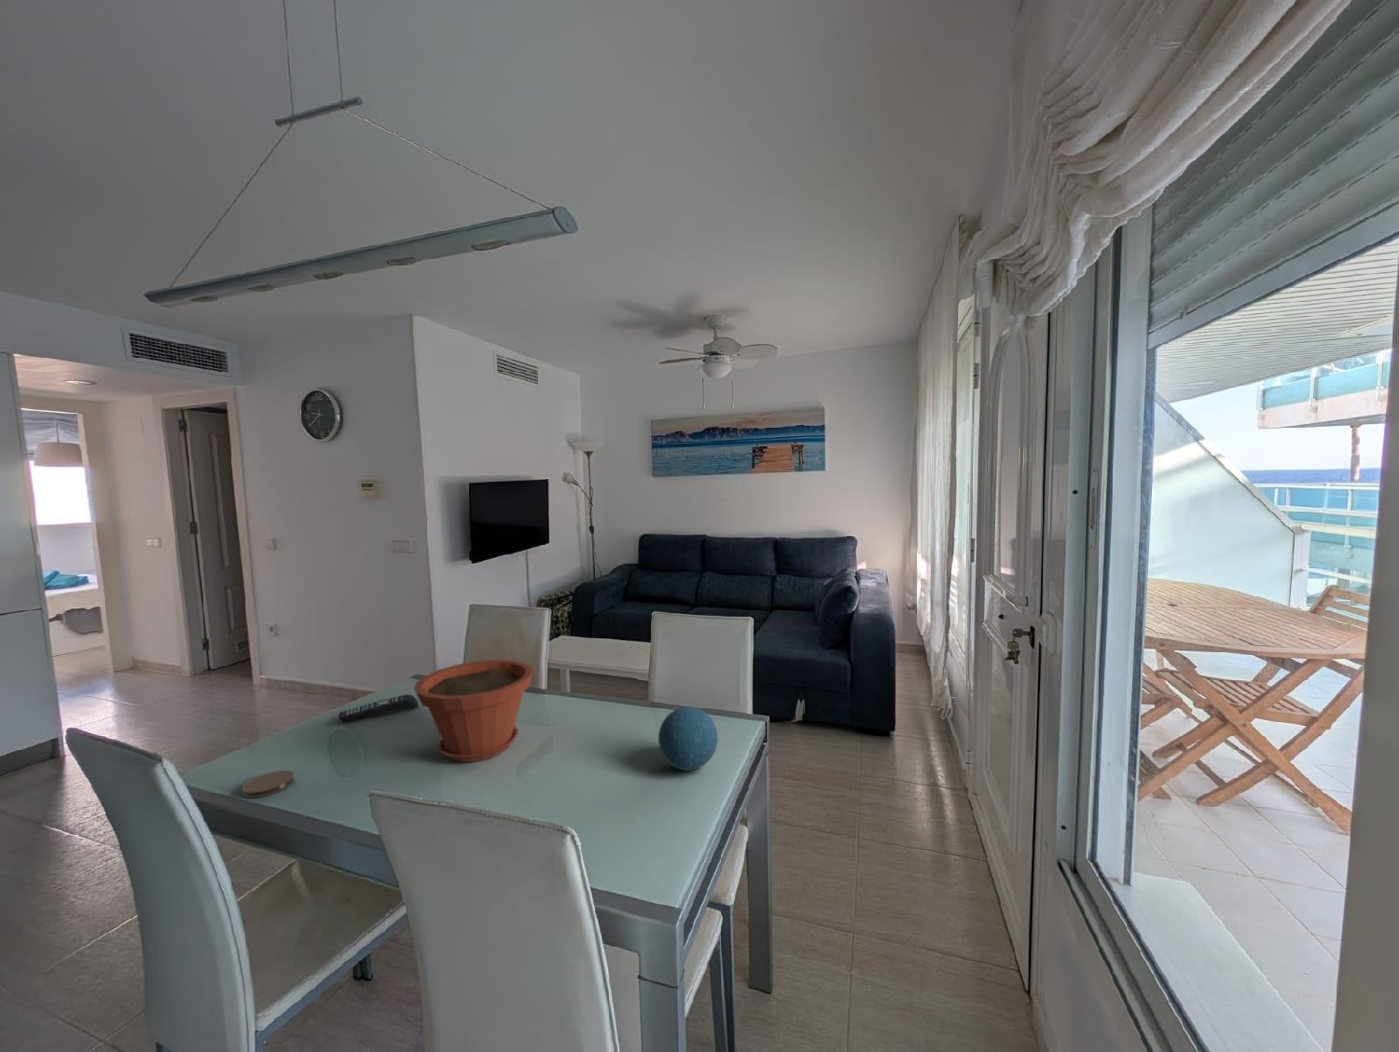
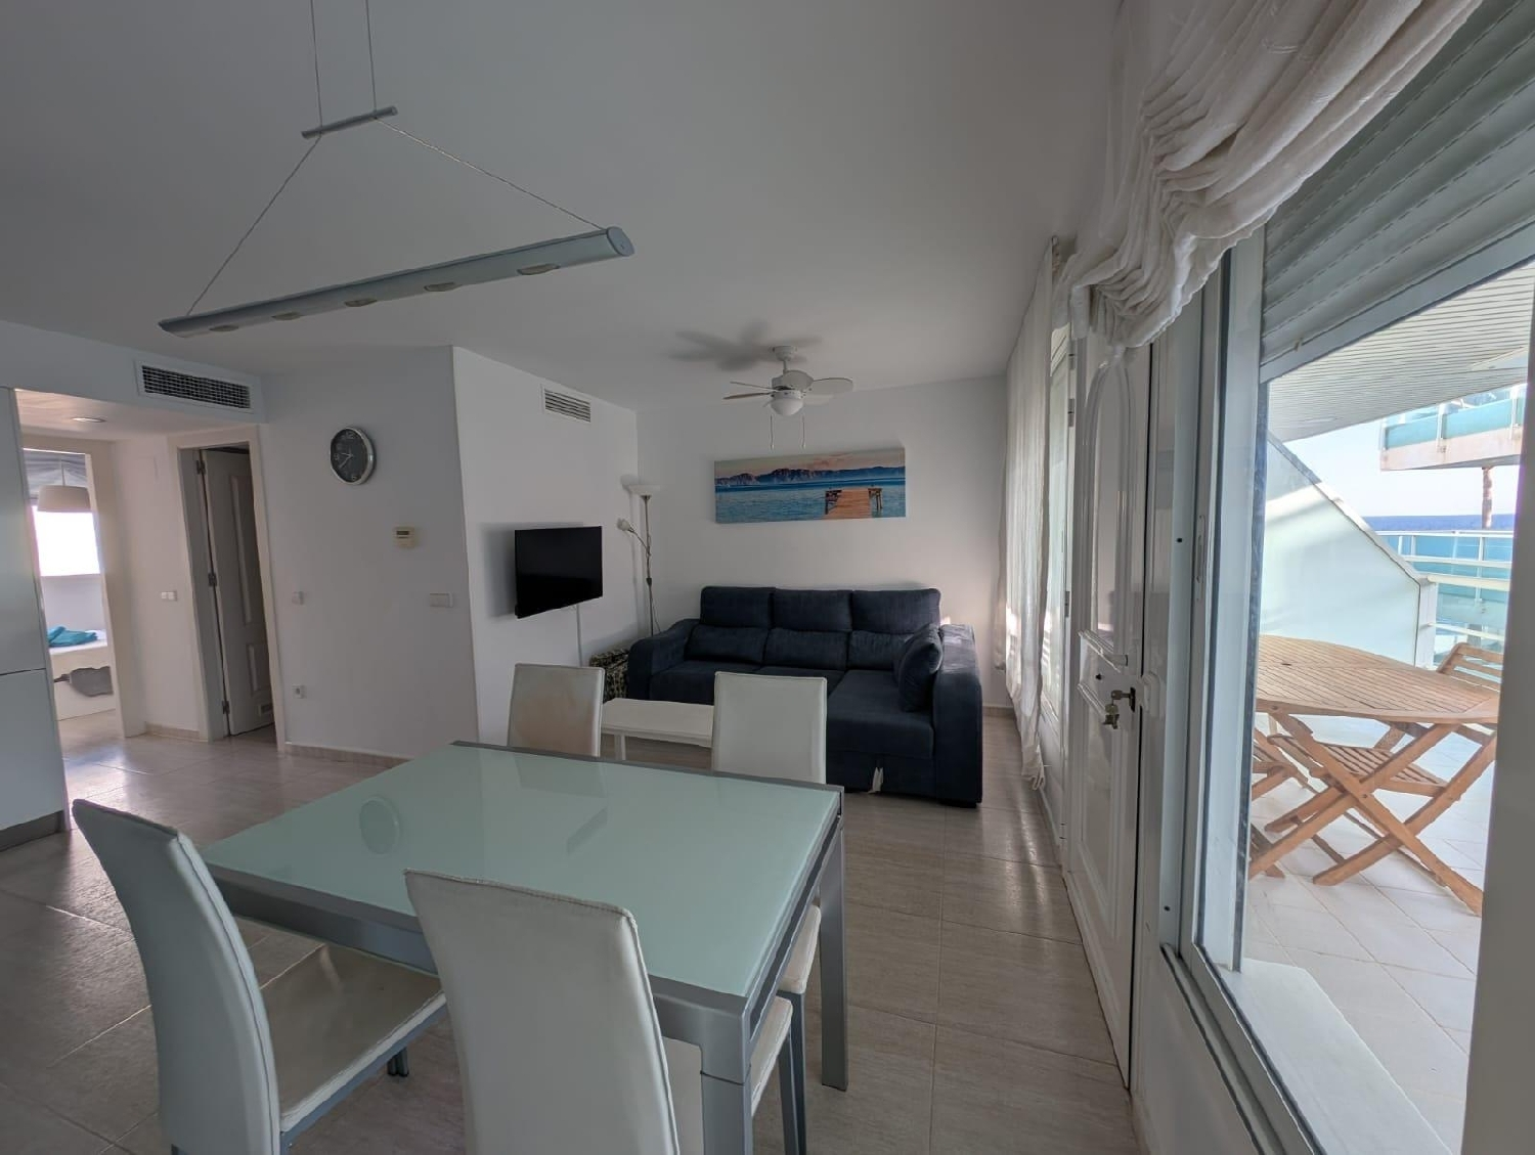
- plant pot [414,659,533,764]
- decorative orb [658,705,719,771]
- remote control [337,693,420,723]
- coaster [241,770,295,799]
